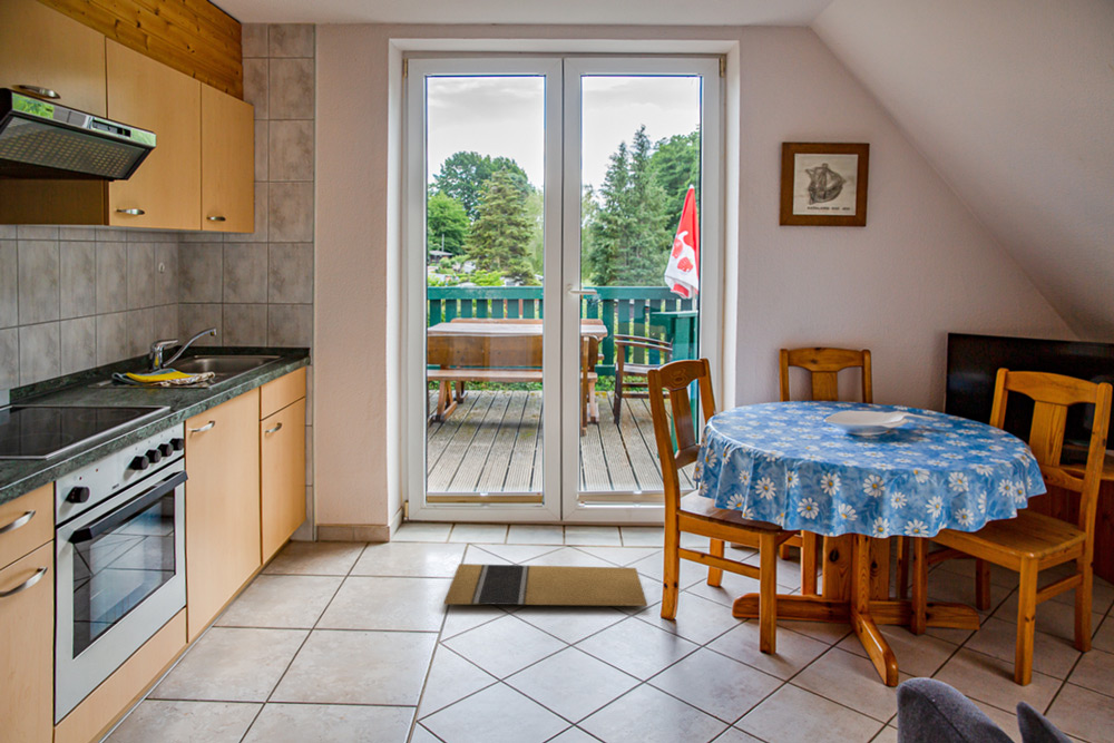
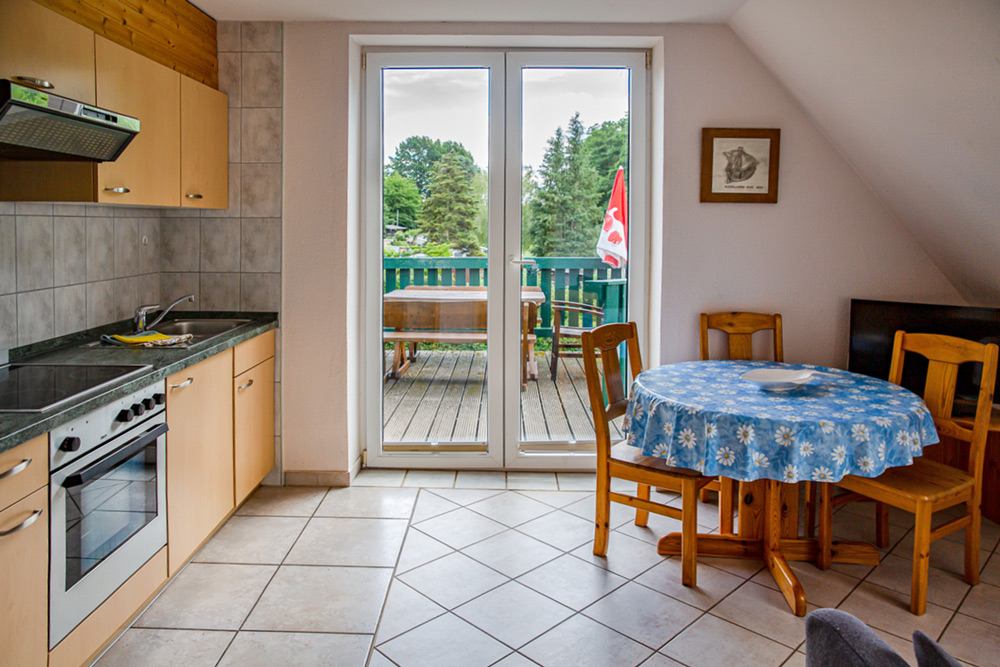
- door mat [442,563,648,607]
